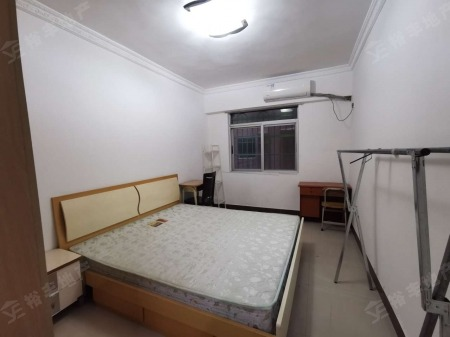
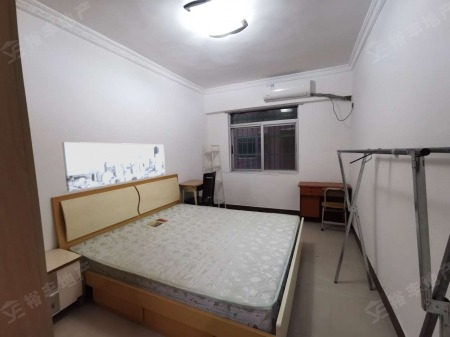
+ wall art [61,141,166,193]
